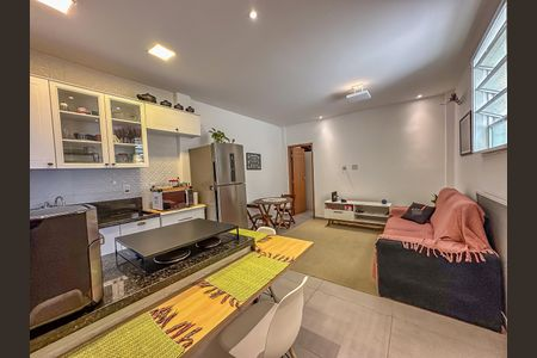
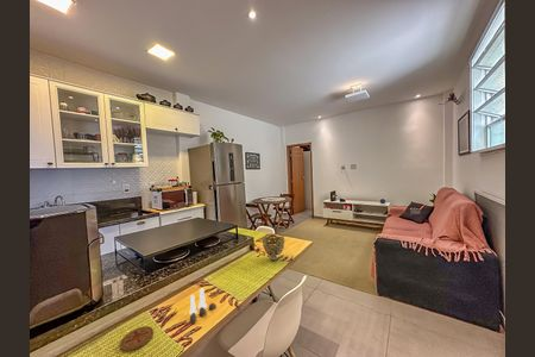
+ decorative bowl [260,233,285,262]
+ salt and pepper shaker set [188,288,218,324]
+ coaster [119,325,155,352]
